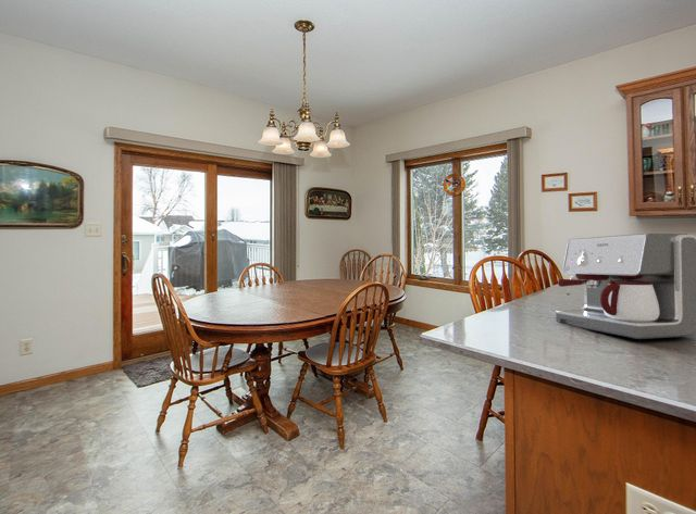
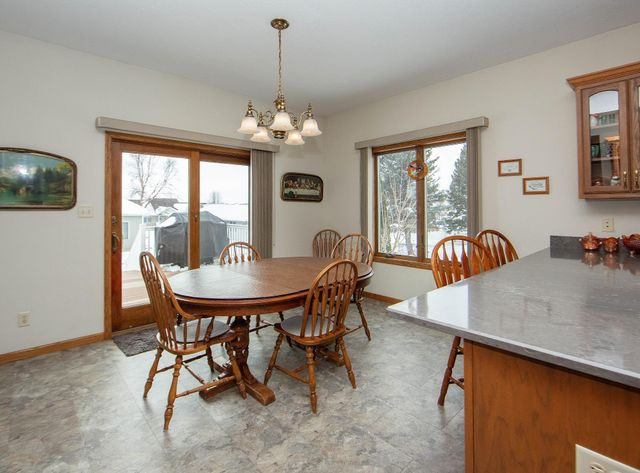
- coffee maker [555,233,696,340]
